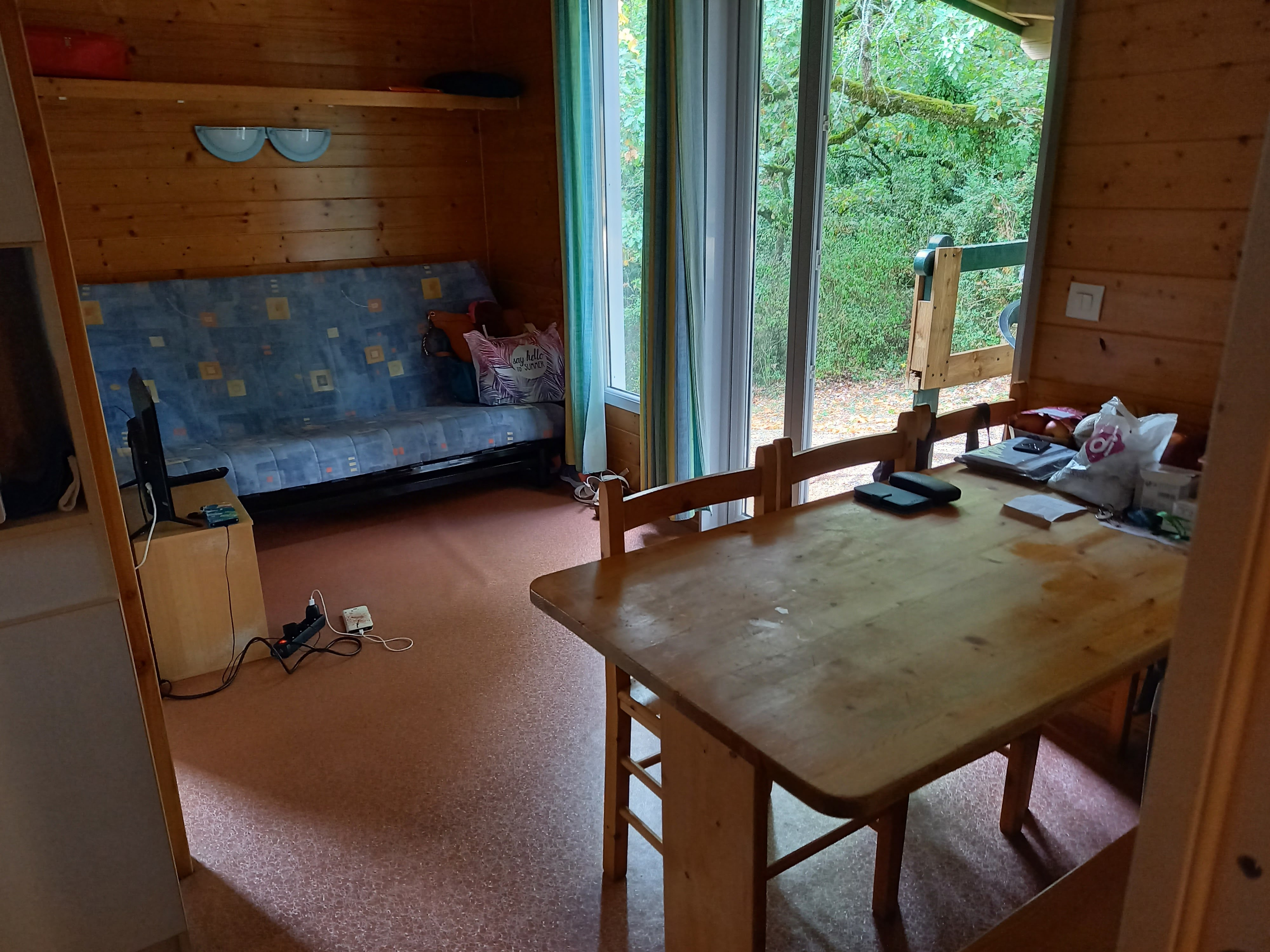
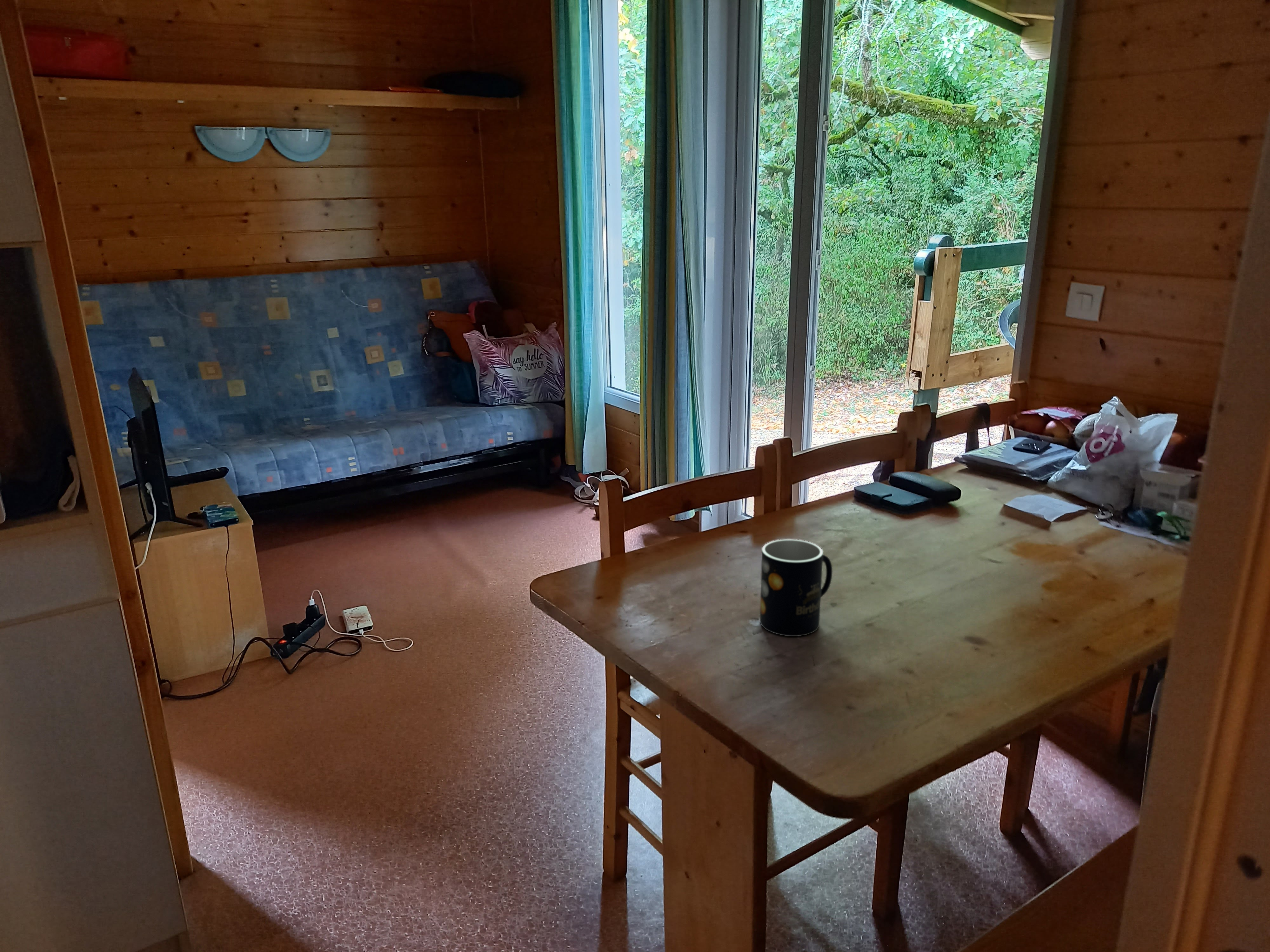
+ mug [759,539,833,637]
